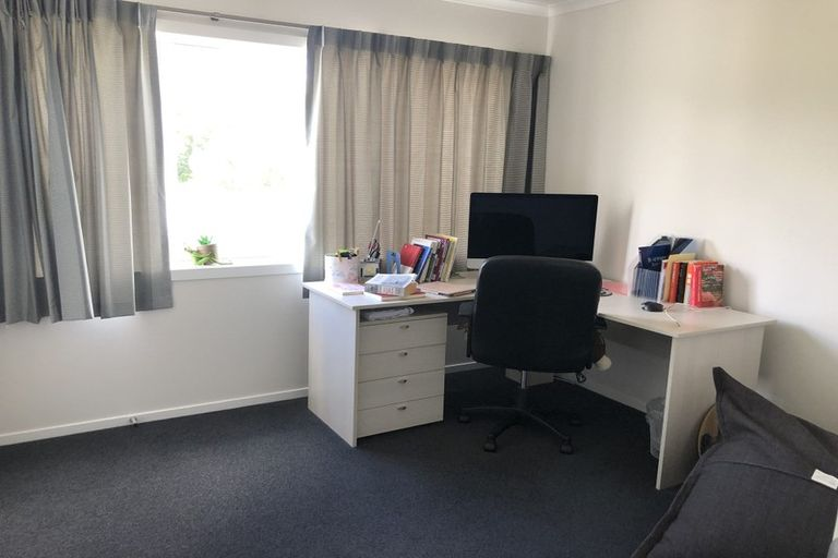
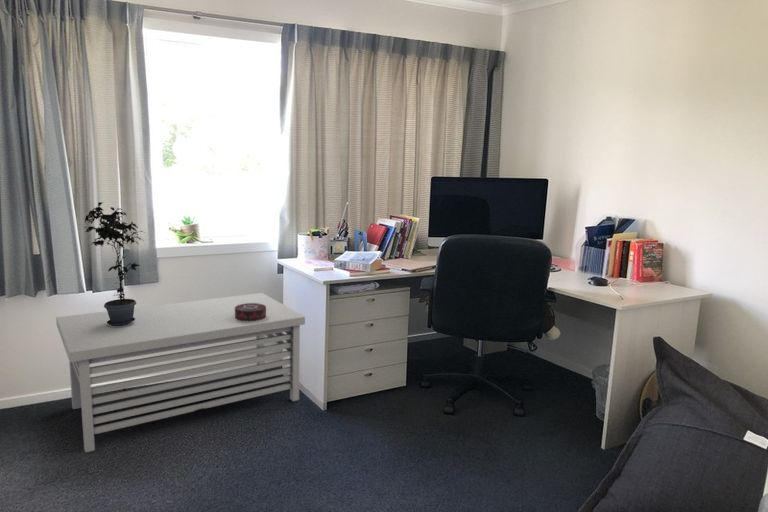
+ storage bench [55,292,306,454]
+ potted plant [83,201,146,326]
+ decorative box [235,303,266,322]
